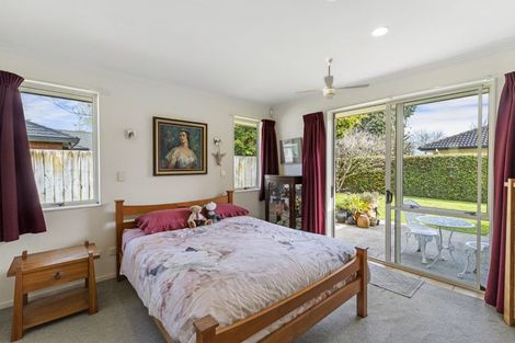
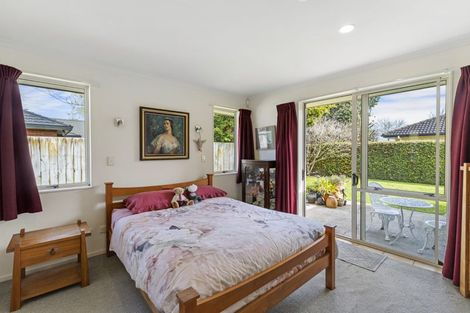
- ceiling fan [291,56,370,101]
